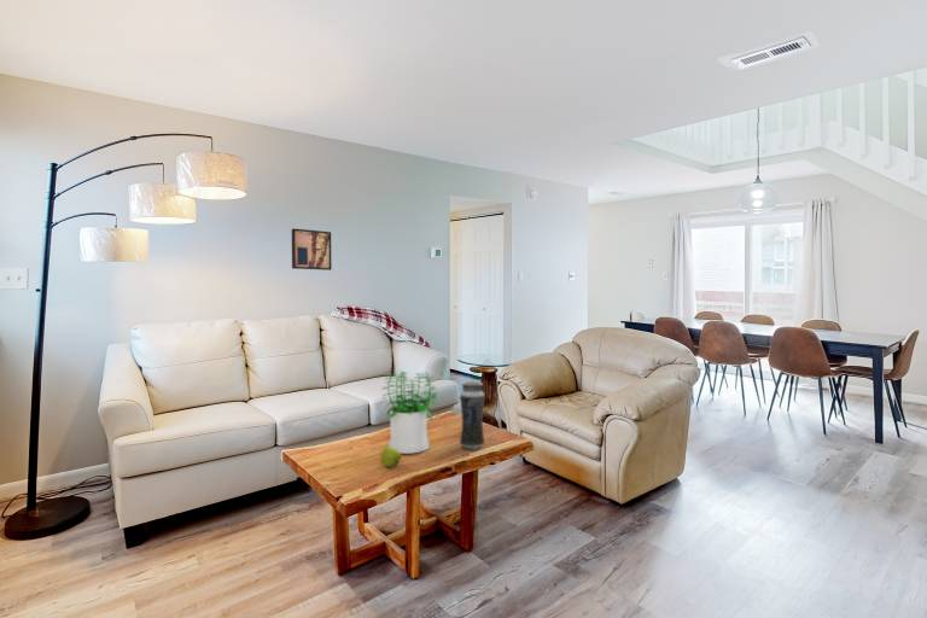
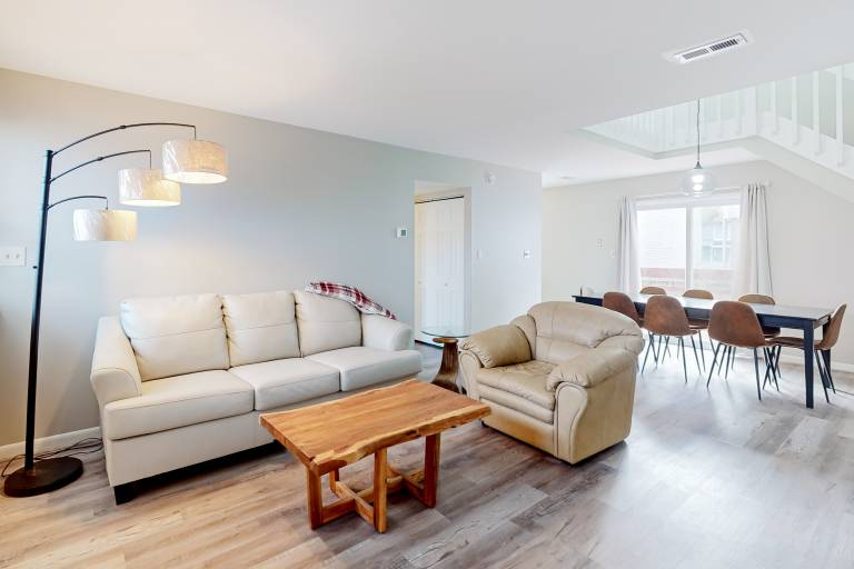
- potted plant [380,371,439,455]
- vase [459,380,485,451]
- apple [379,445,402,468]
- wall art [291,227,333,272]
